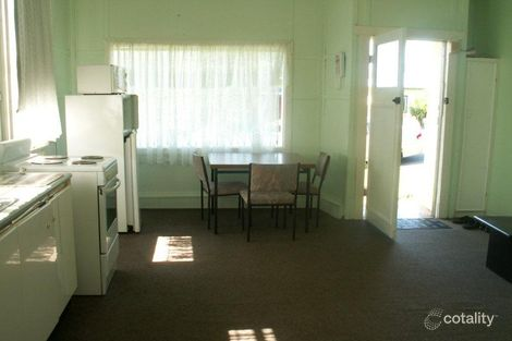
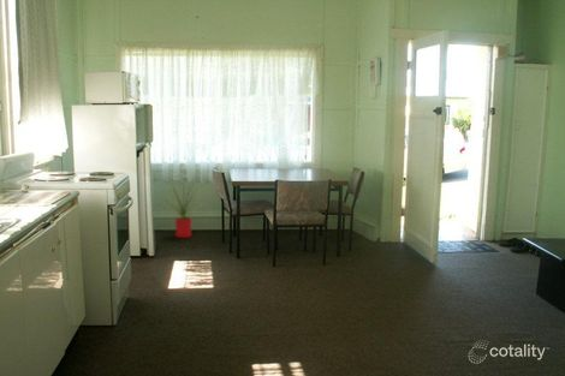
+ house plant [162,177,204,239]
